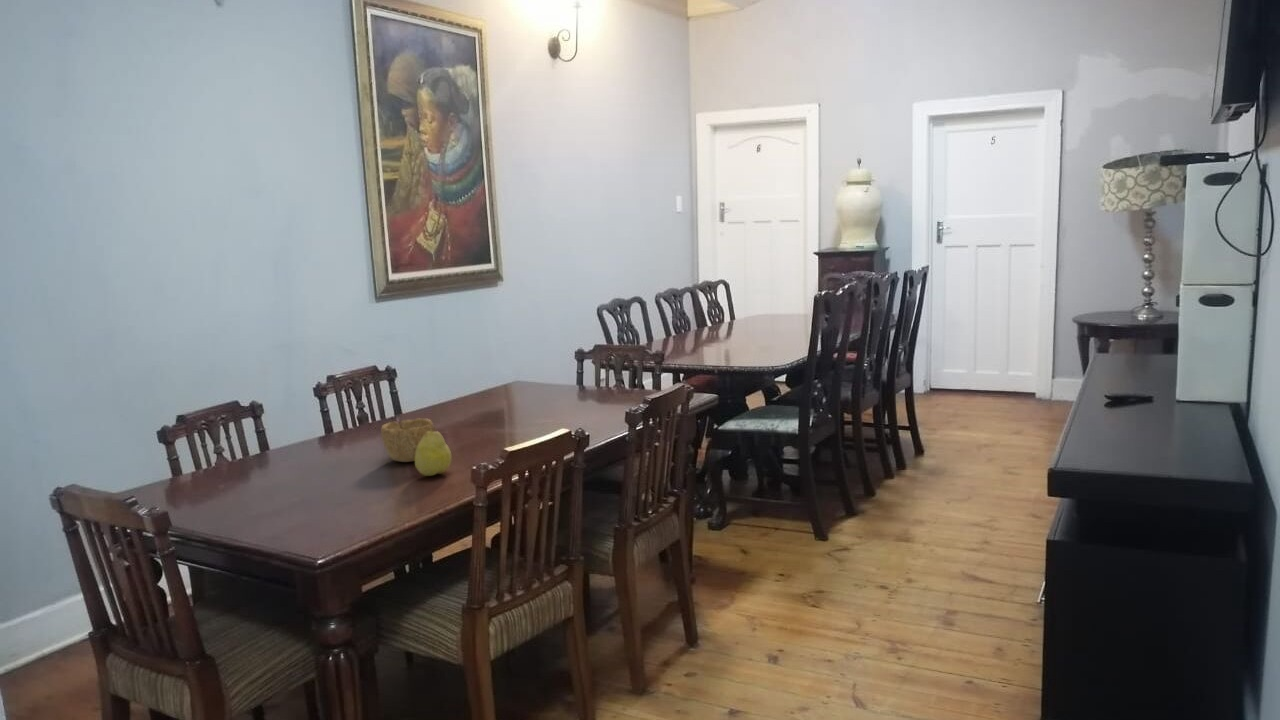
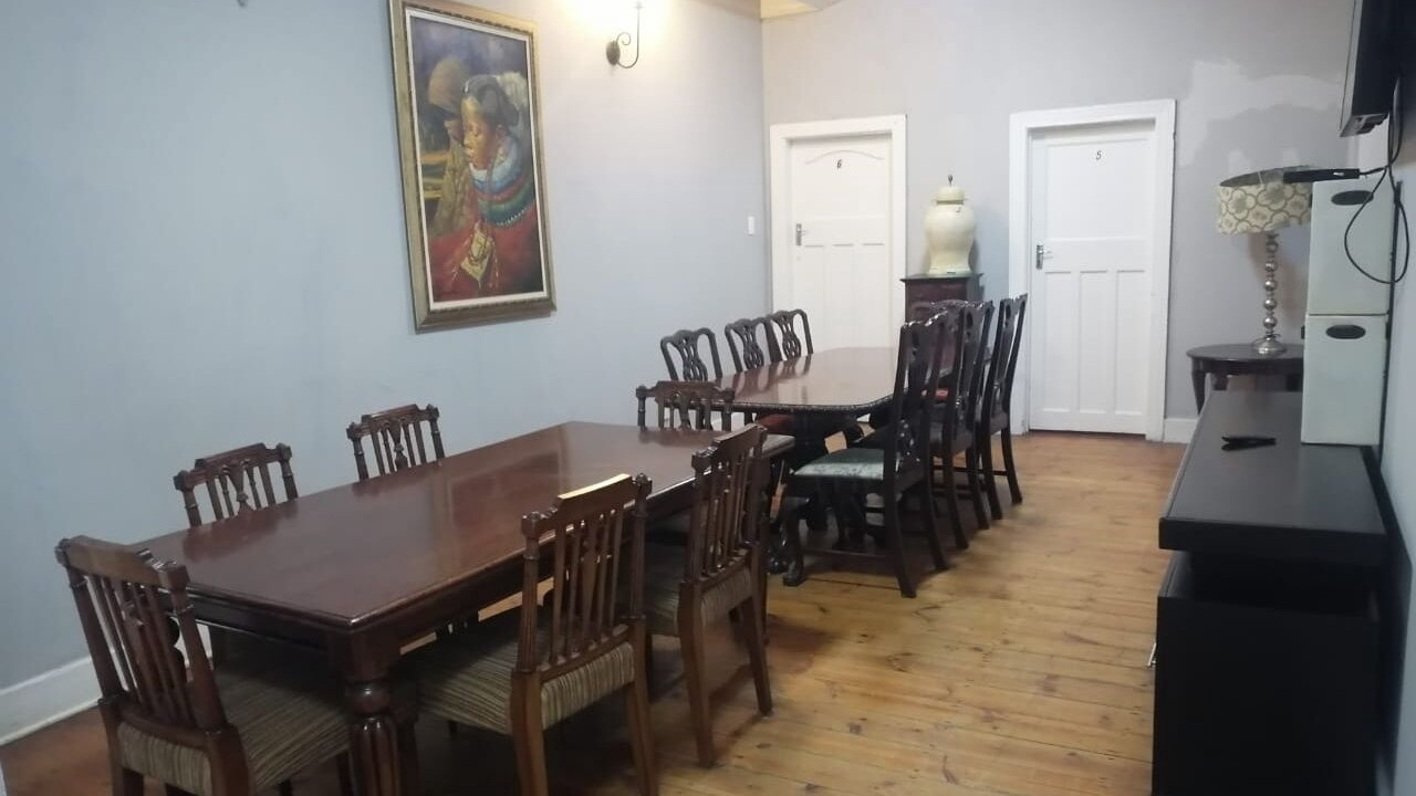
- bowl [380,417,435,463]
- fruit [414,425,453,477]
